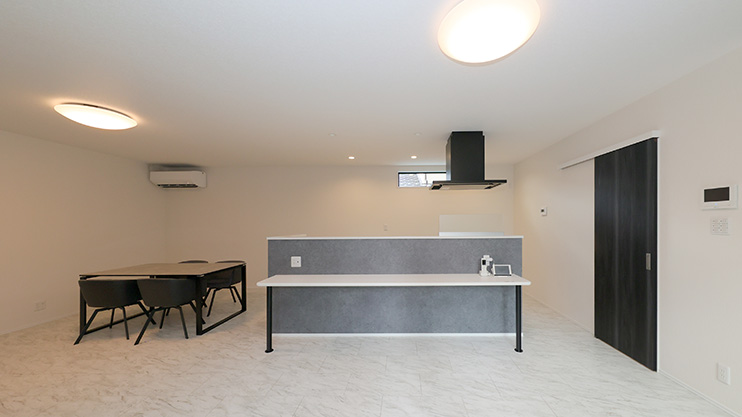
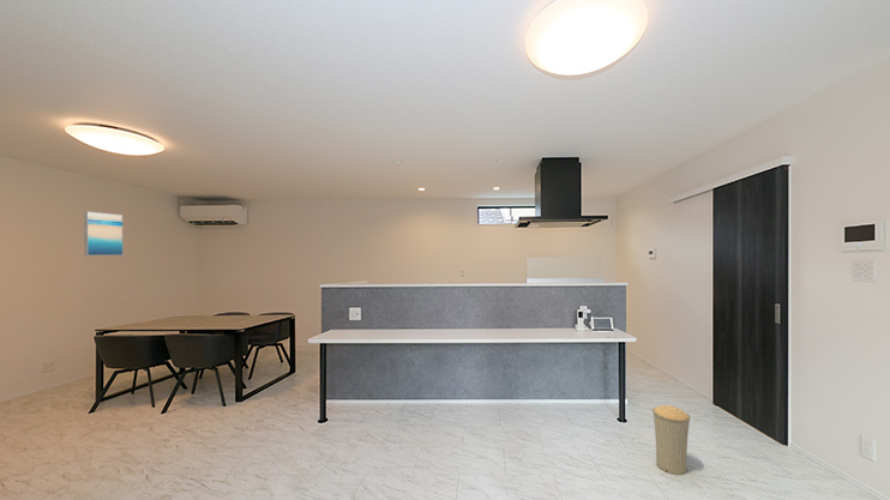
+ trash can [651,404,692,476]
+ wall art [83,210,125,257]
